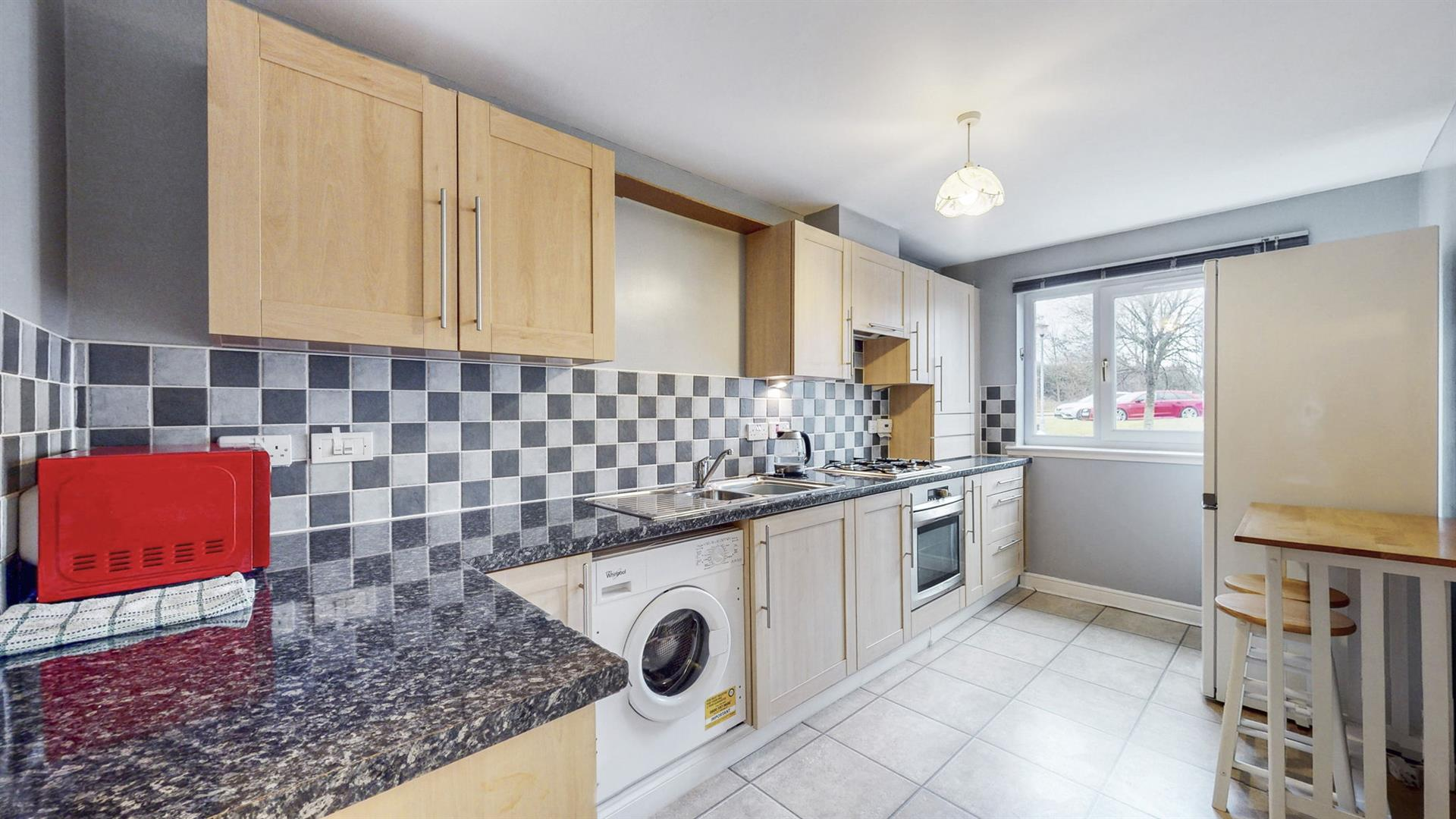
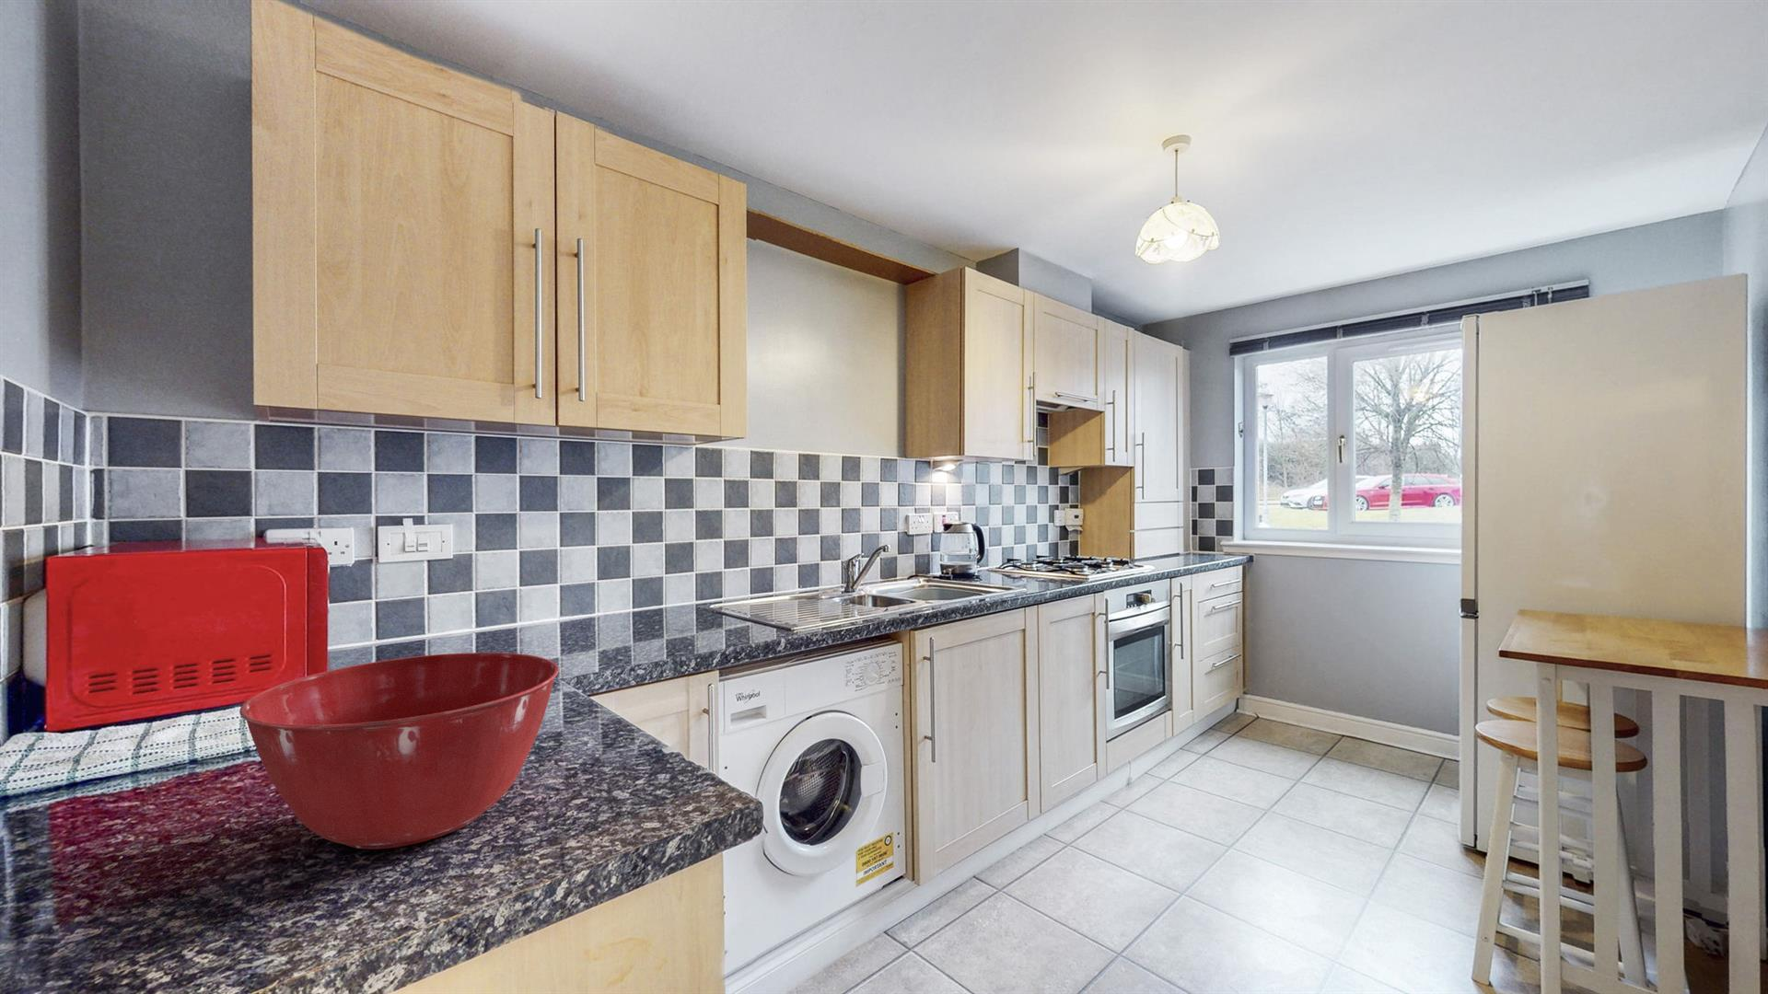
+ mixing bowl [238,652,560,851]
